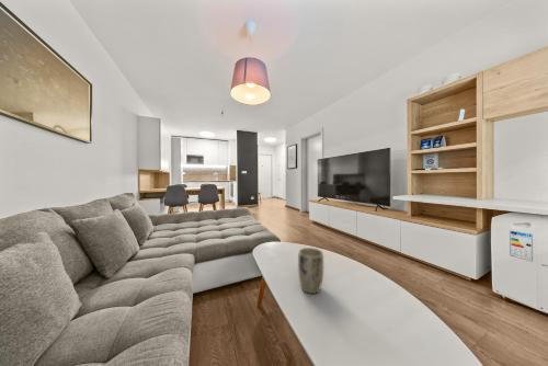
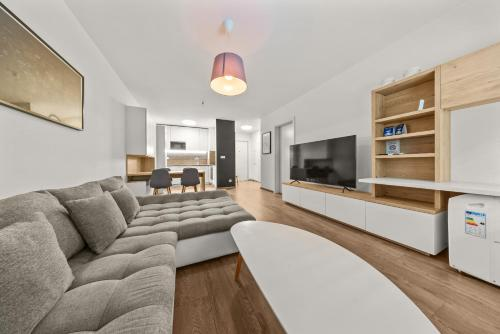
- plant pot [297,247,324,295]
